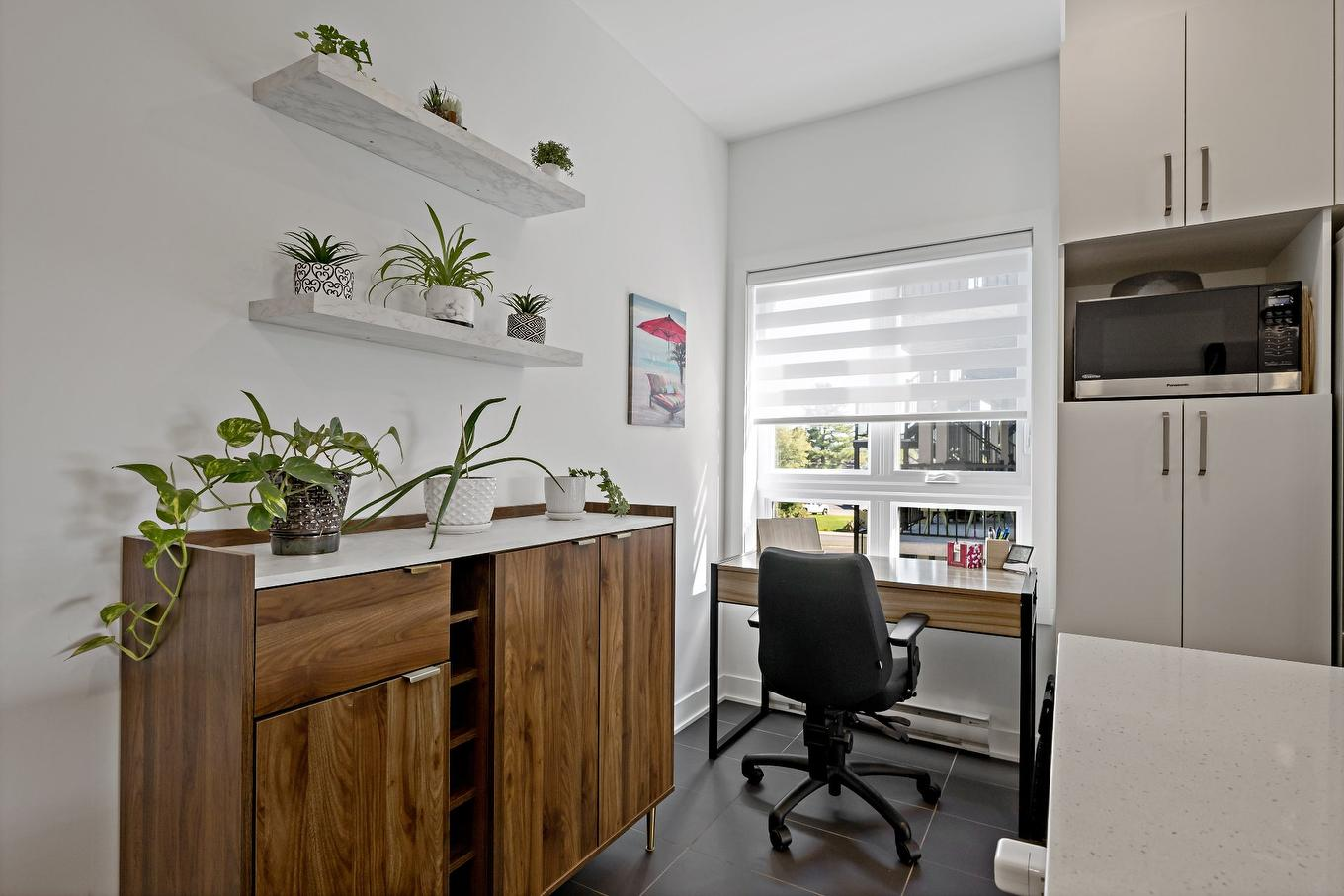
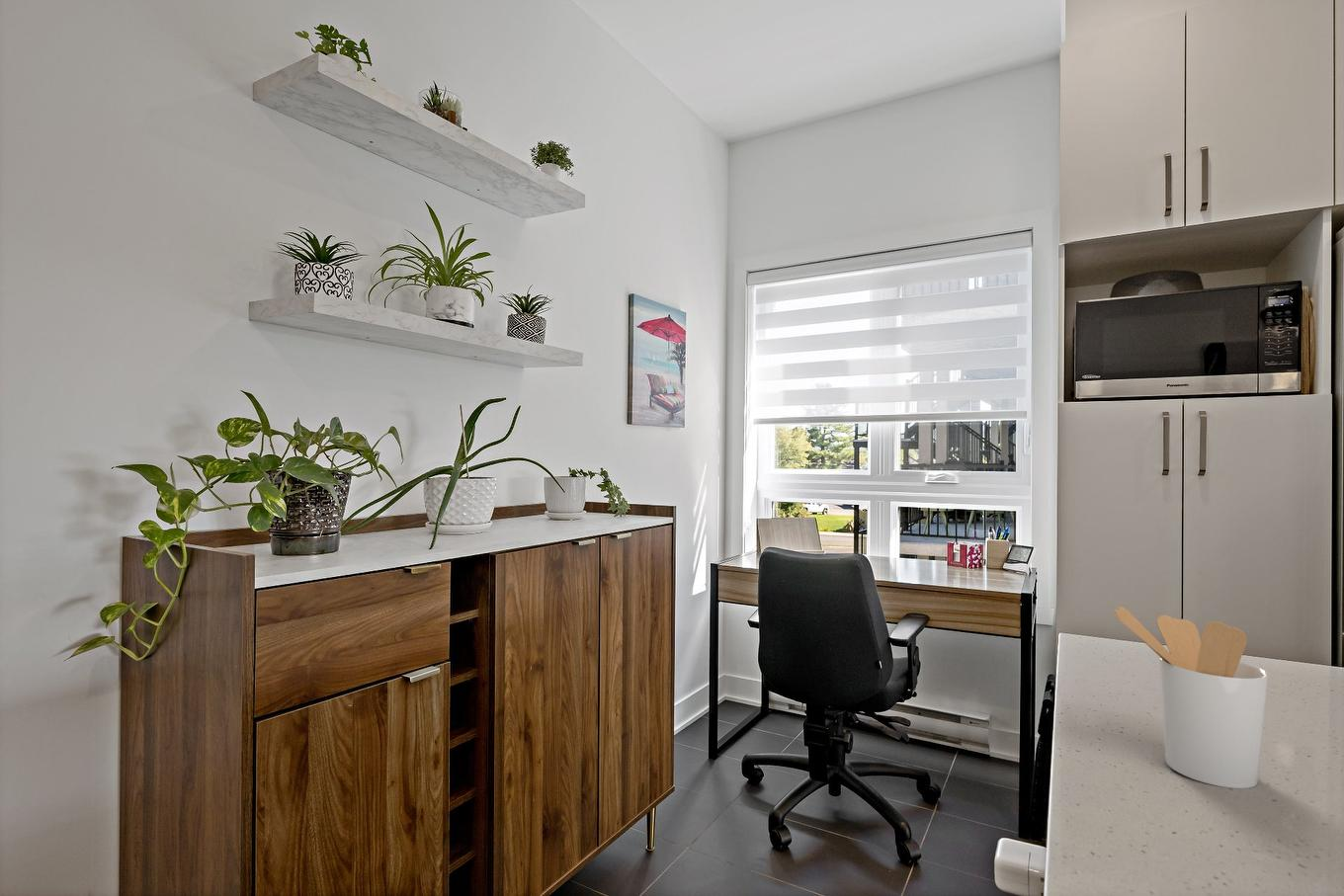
+ utensil holder [1114,606,1269,789]
